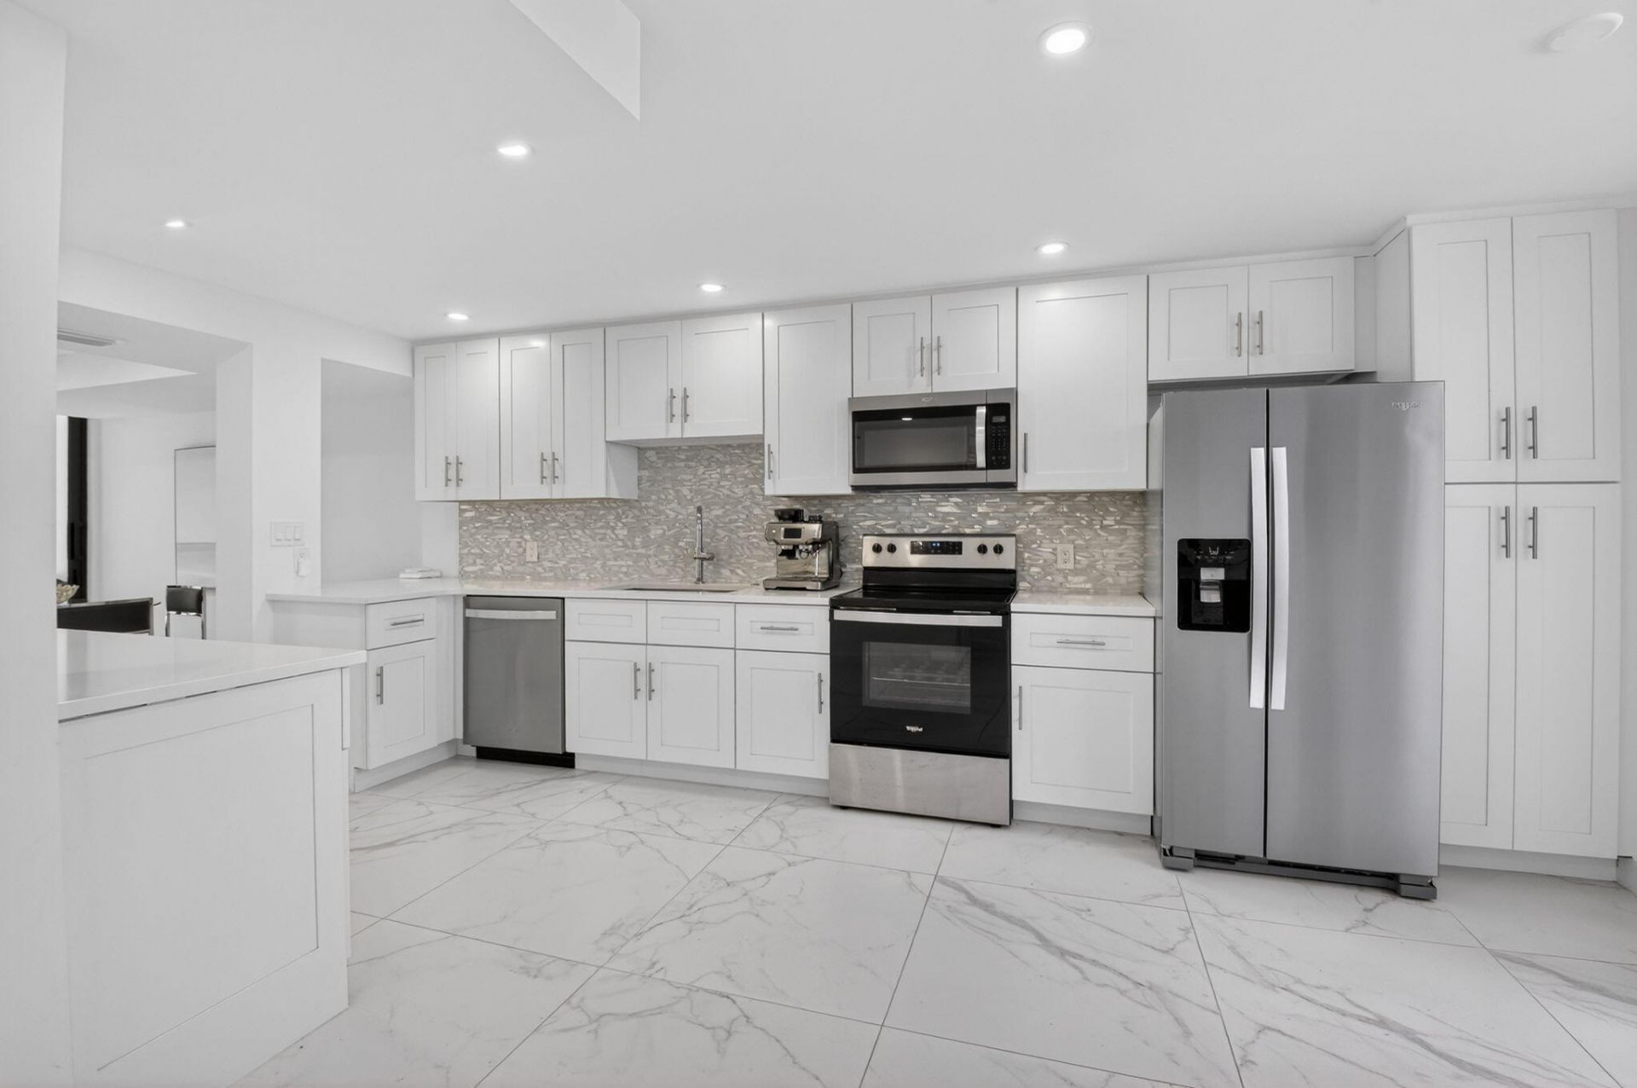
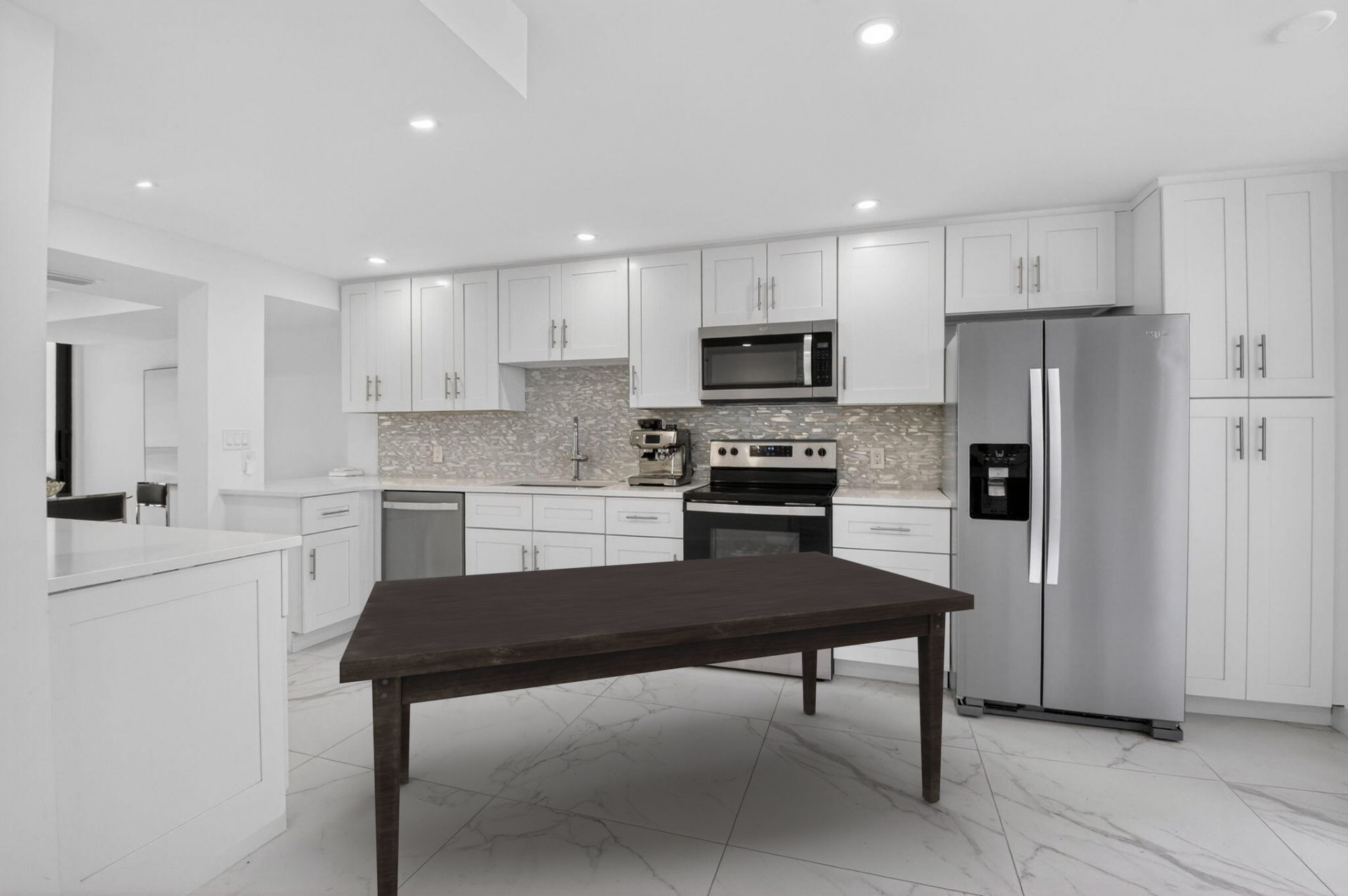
+ dining table [339,551,975,896]
